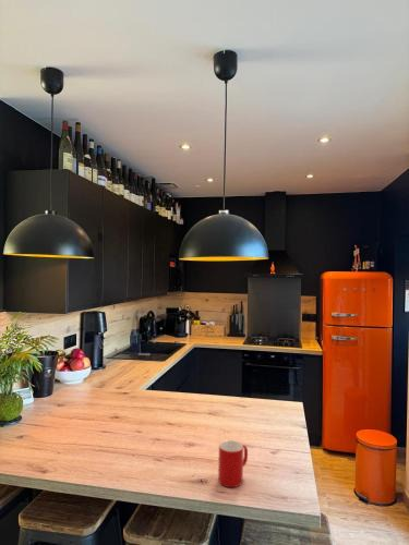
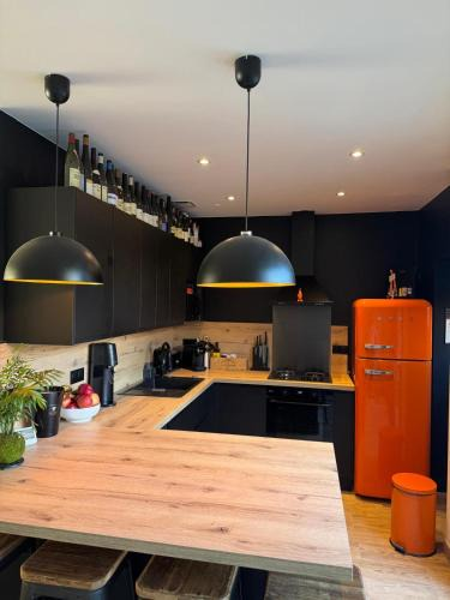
- cup [217,439,249,488]
